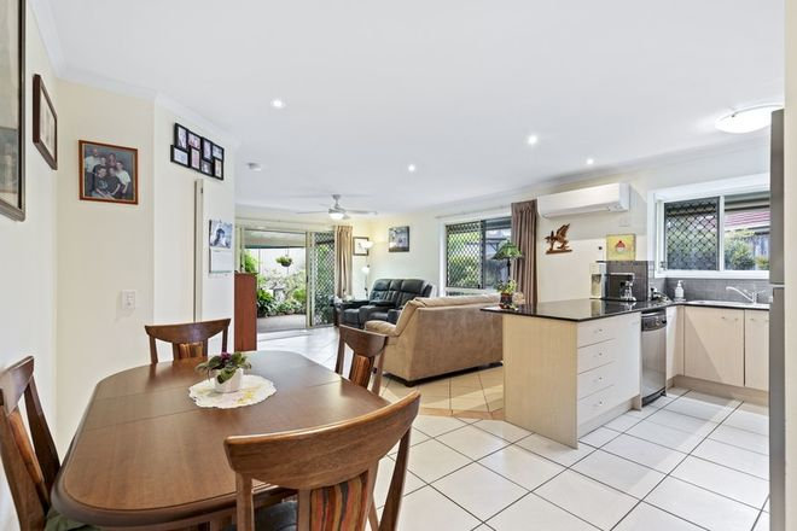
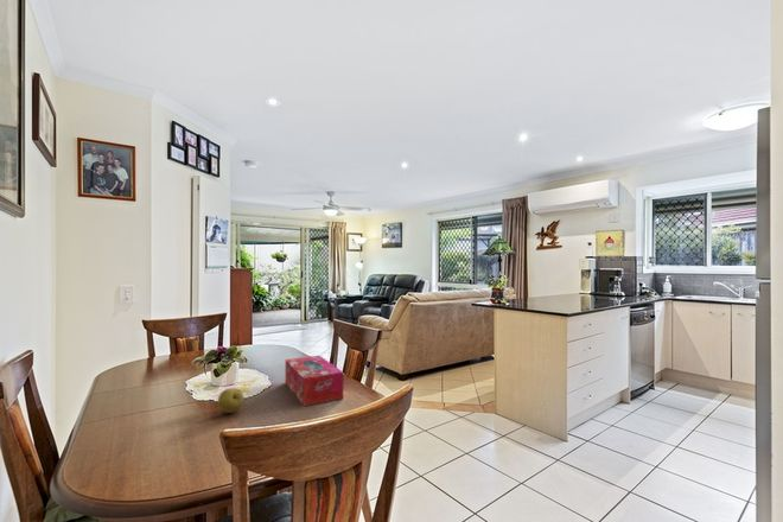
+ tissue box [285,355,344,407]
+ fruit [217,387,246,414]
